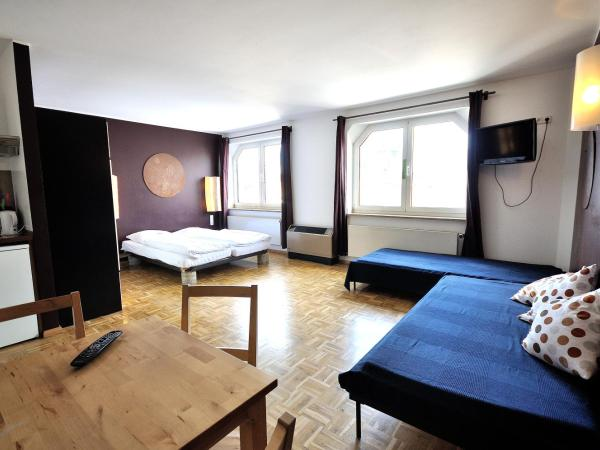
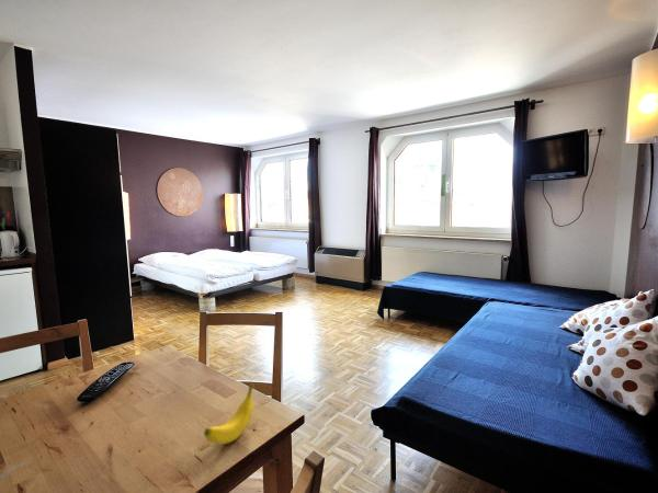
+ banana [203,381,254,445]
